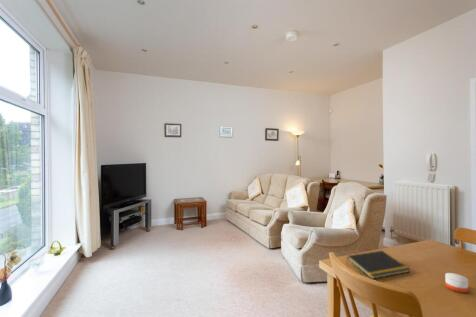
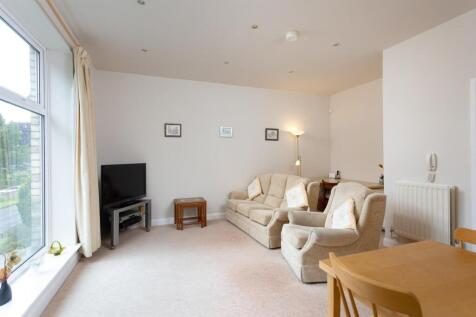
- notepad [346,250,411,280]
- candle [444,272,469,294]
